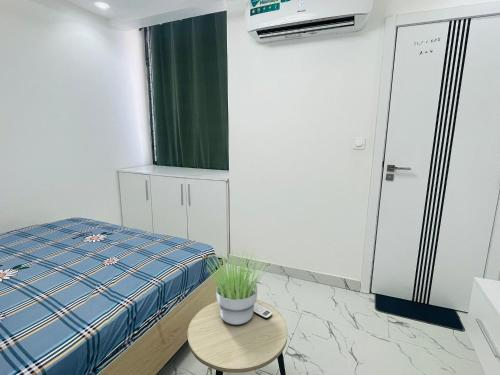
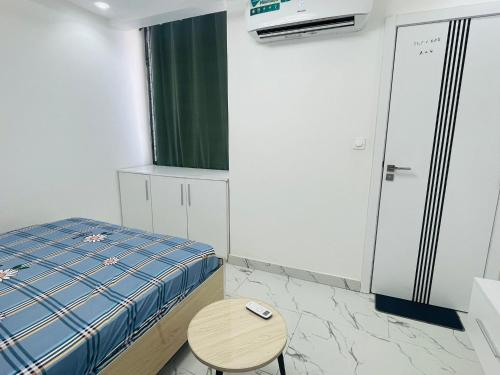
- potted plant [204,249,273,326]
